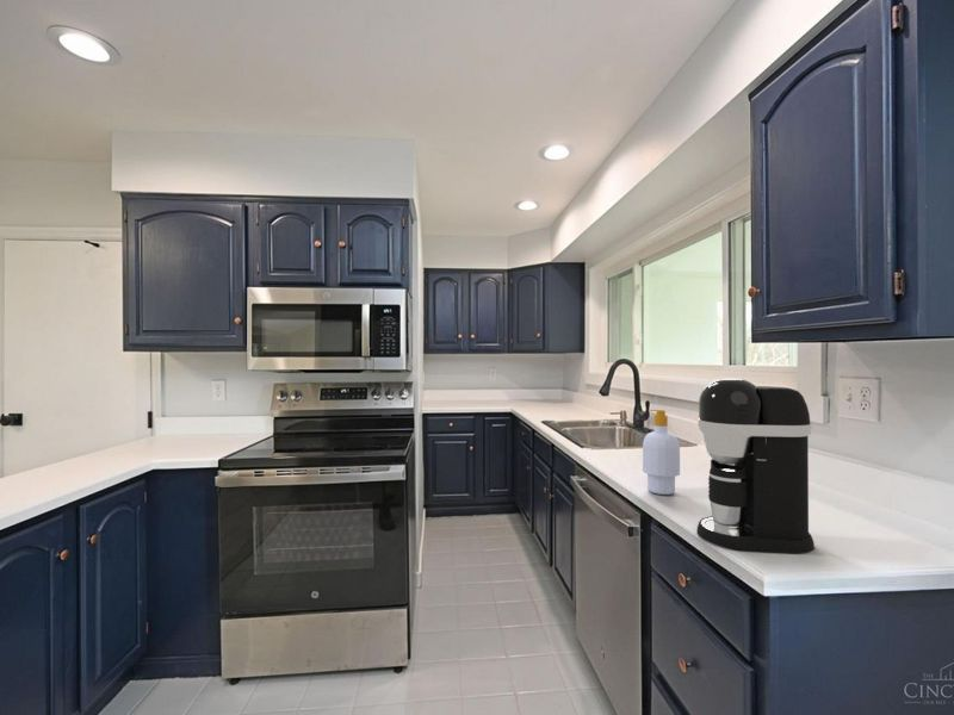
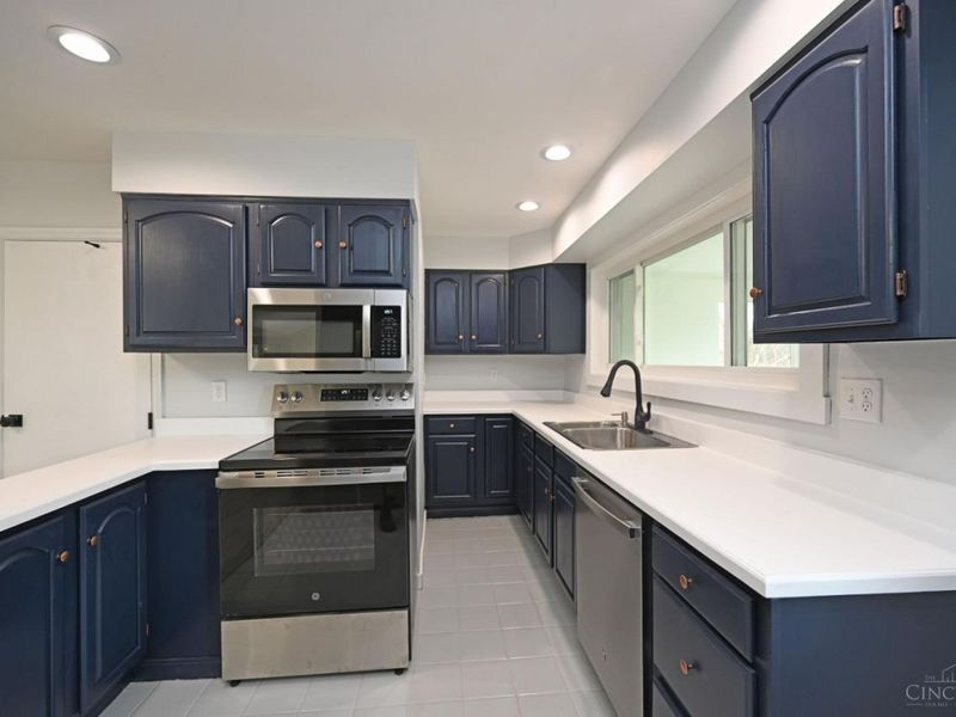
- soap bottle [642,409,681,496]
- coffee maker [695,378,816,554]
